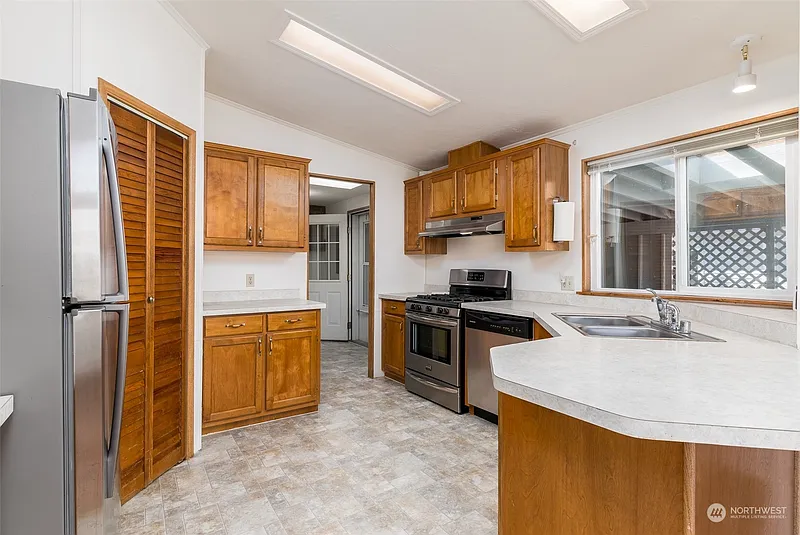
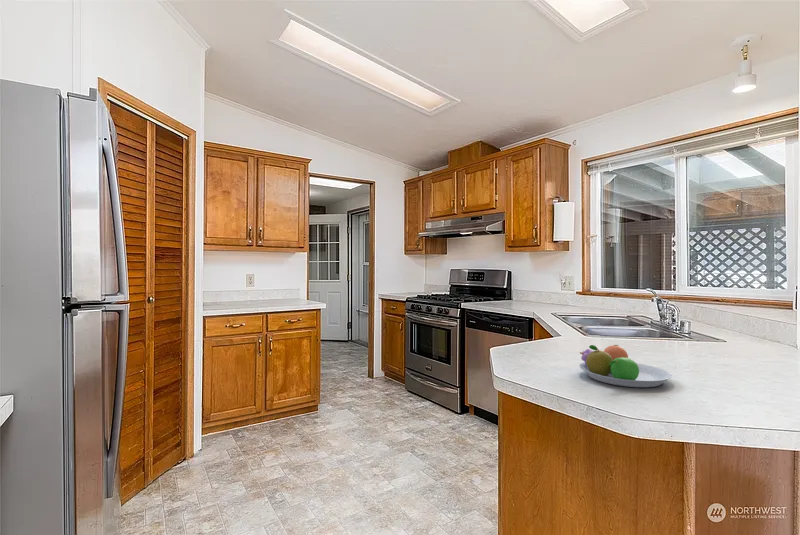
+ fruit bowl [578,344,673,388]
